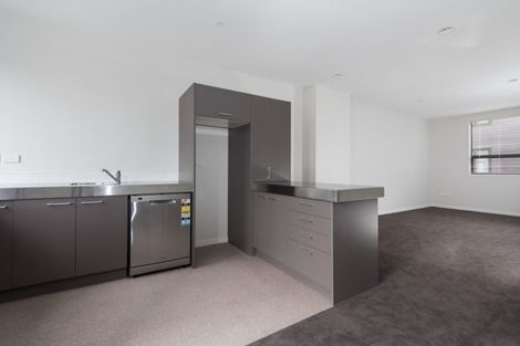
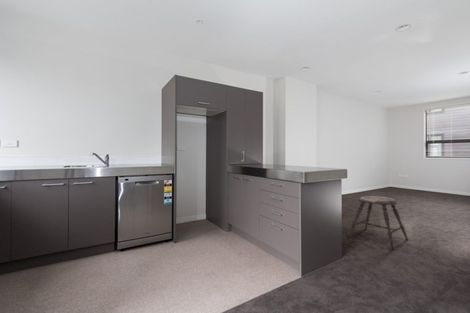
+ stool [347,195,409,250]
